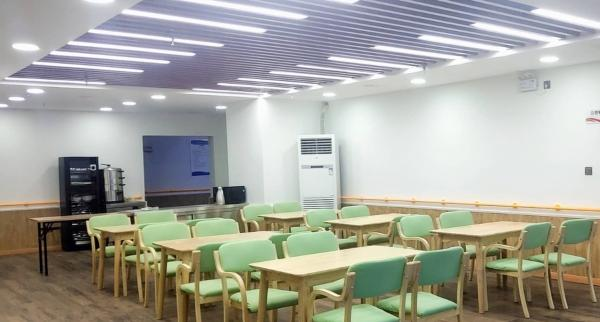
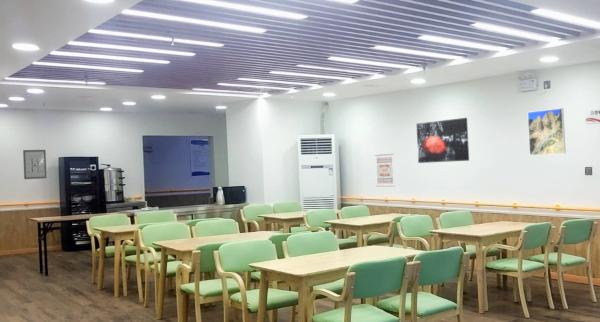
+ wall art [416,117,470,164]
+ wall art [22,149,47,180]
+ wall art [374,153,395,187]
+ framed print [527,107,567,156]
